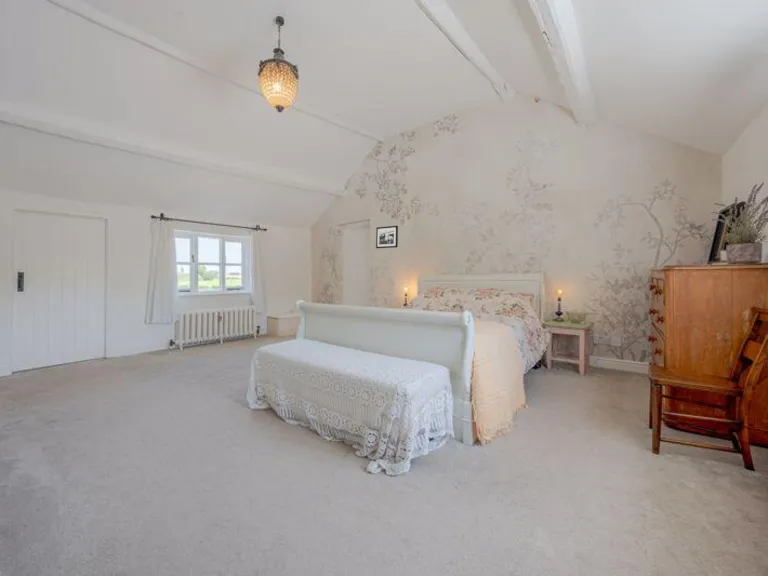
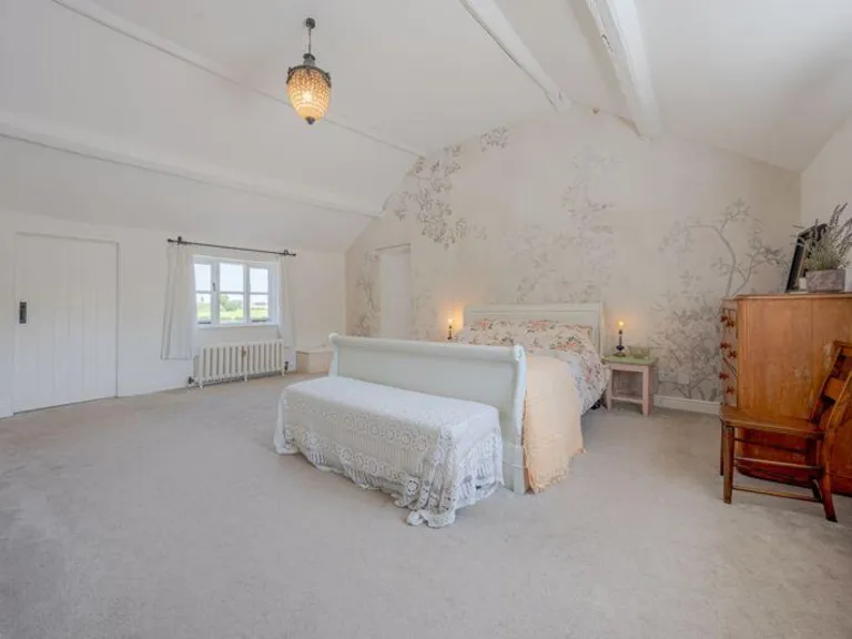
- picture frame [375,225,399,249]
